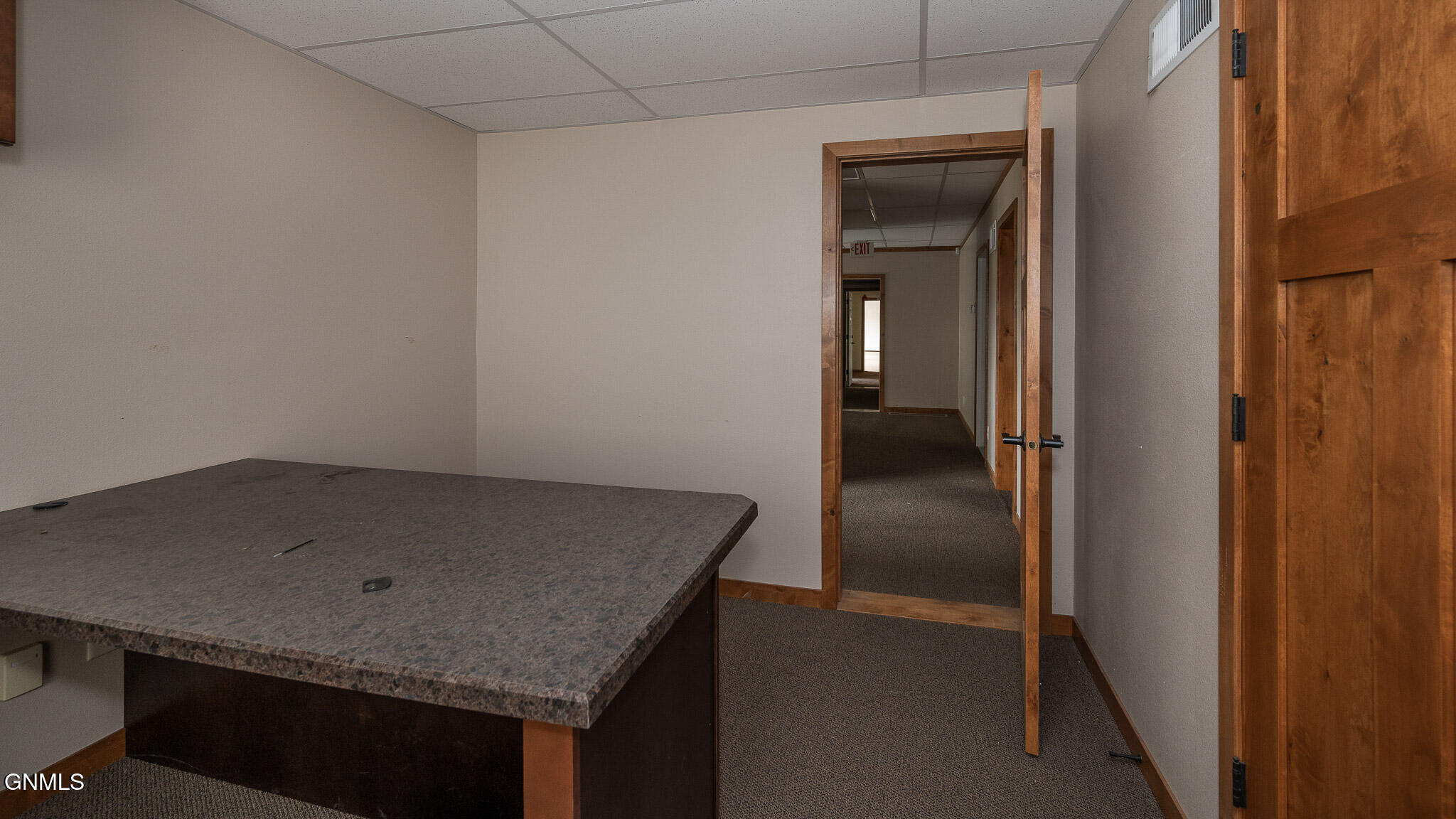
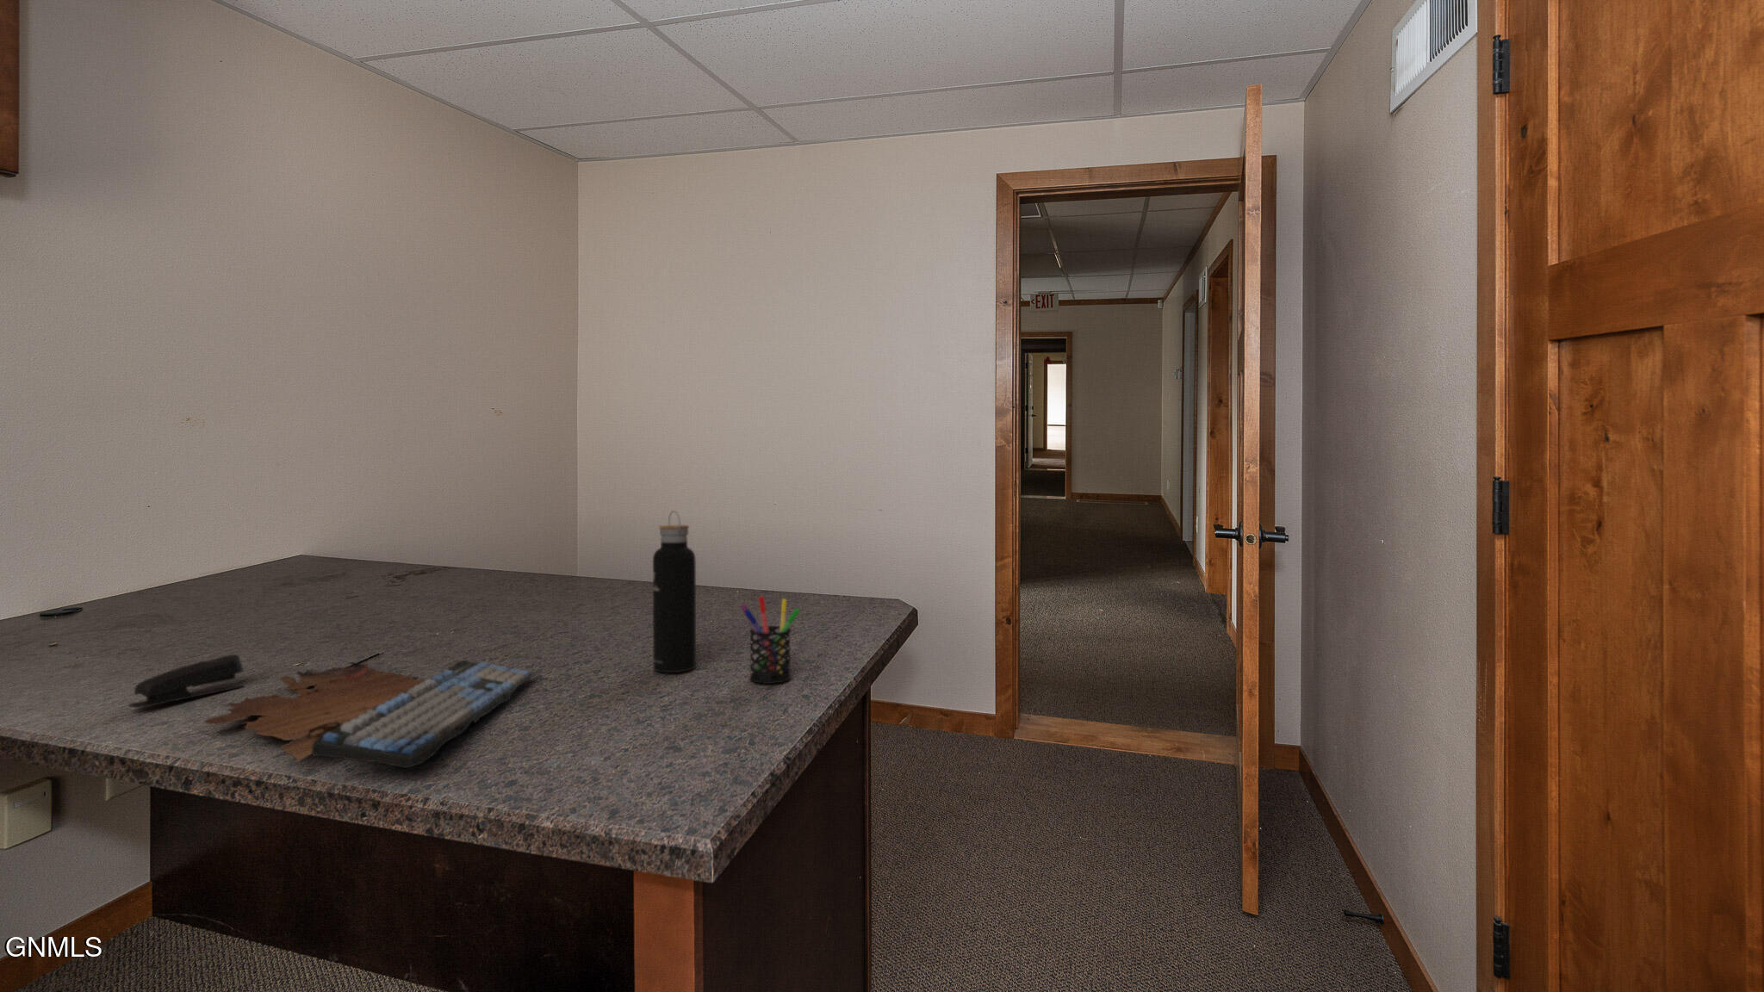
+ stapler [127,654,246,709]
+ pen holder [740,595,801,684]
+ water bottle [652,510,697,673]
+ computer keyboard [202,660,534,769]
